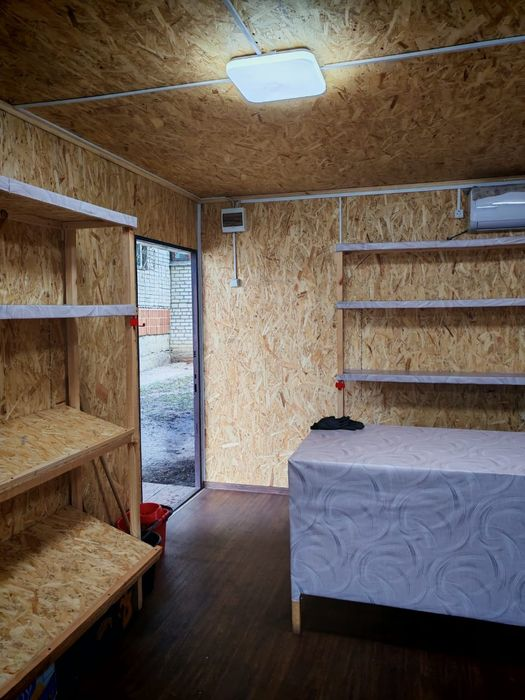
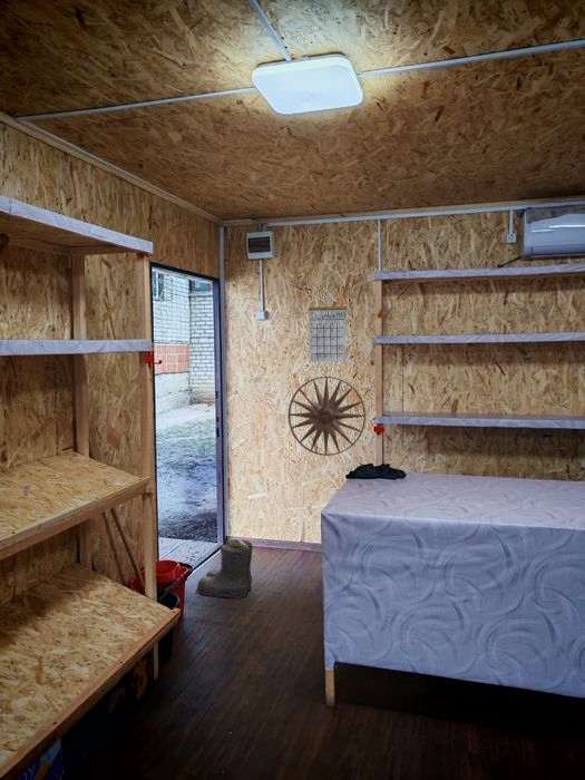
+ wall art [287,376,367,457]
+ boots [195,538,254,599]
+ calendar [308,294,348,363]
